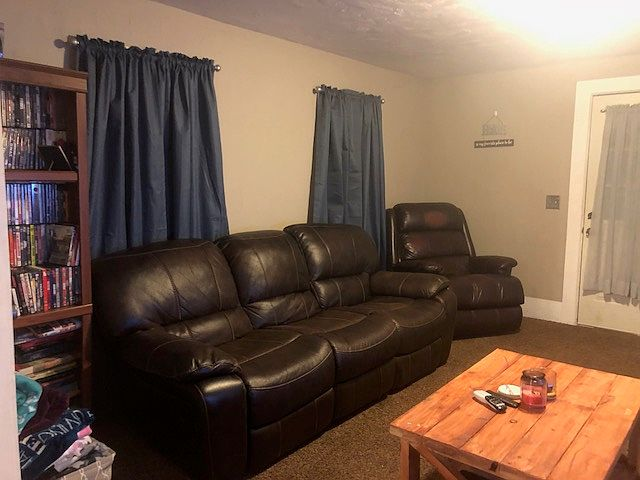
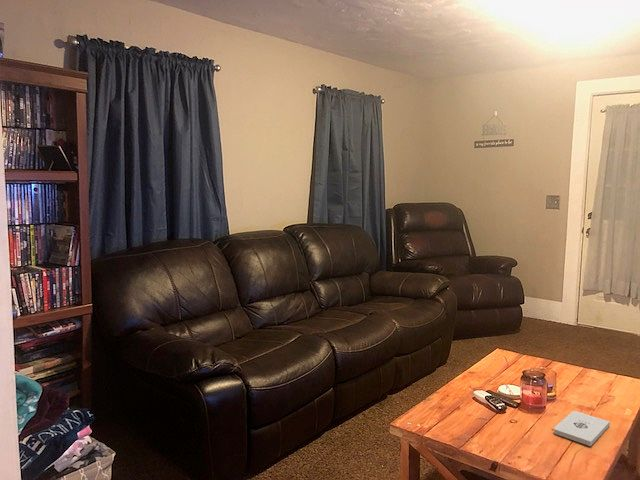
+ notepad [553,410,611,447]
